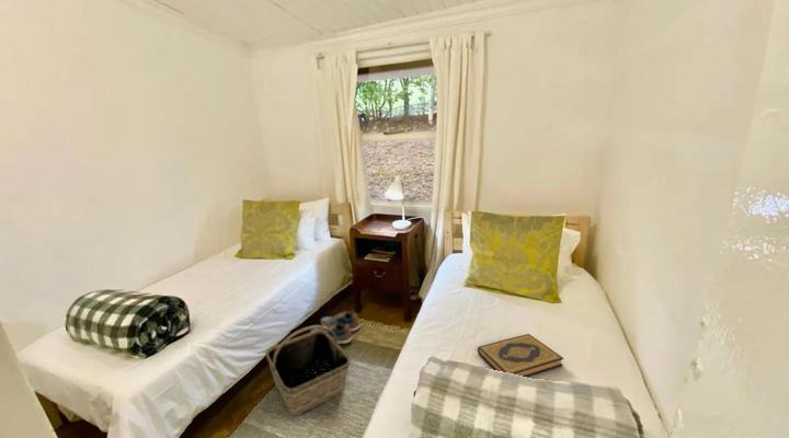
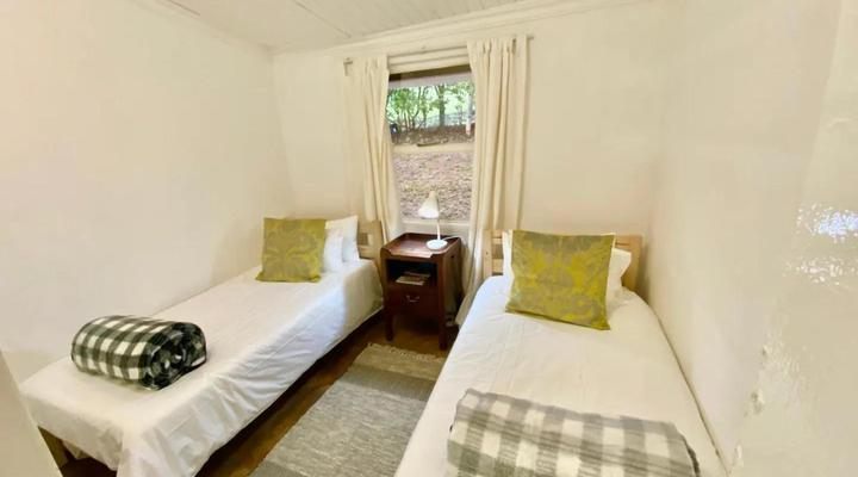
- shoe [309,311,362,345]
- hardback book [477,333,564,378]
- basket [265,324,351,417]
